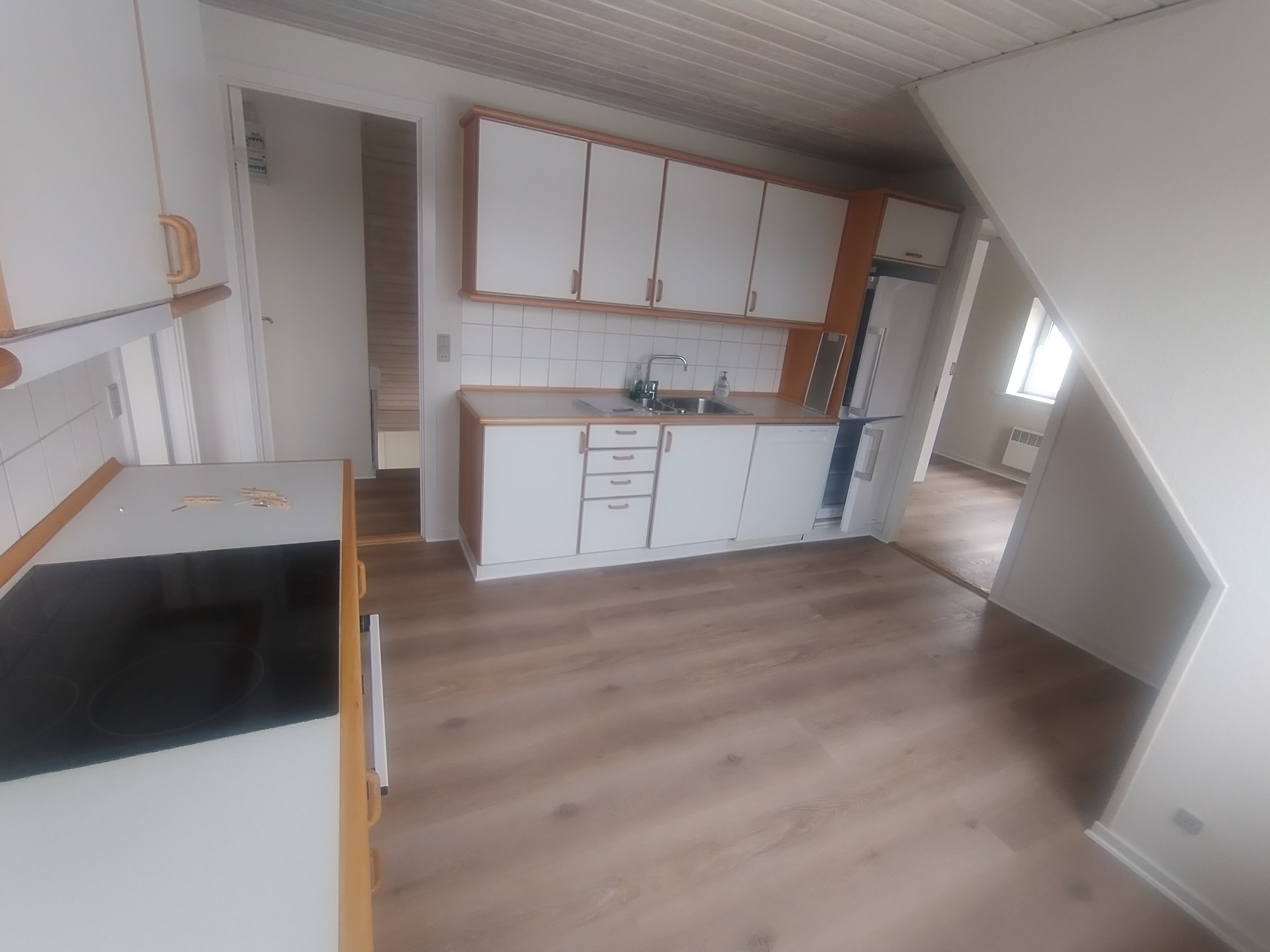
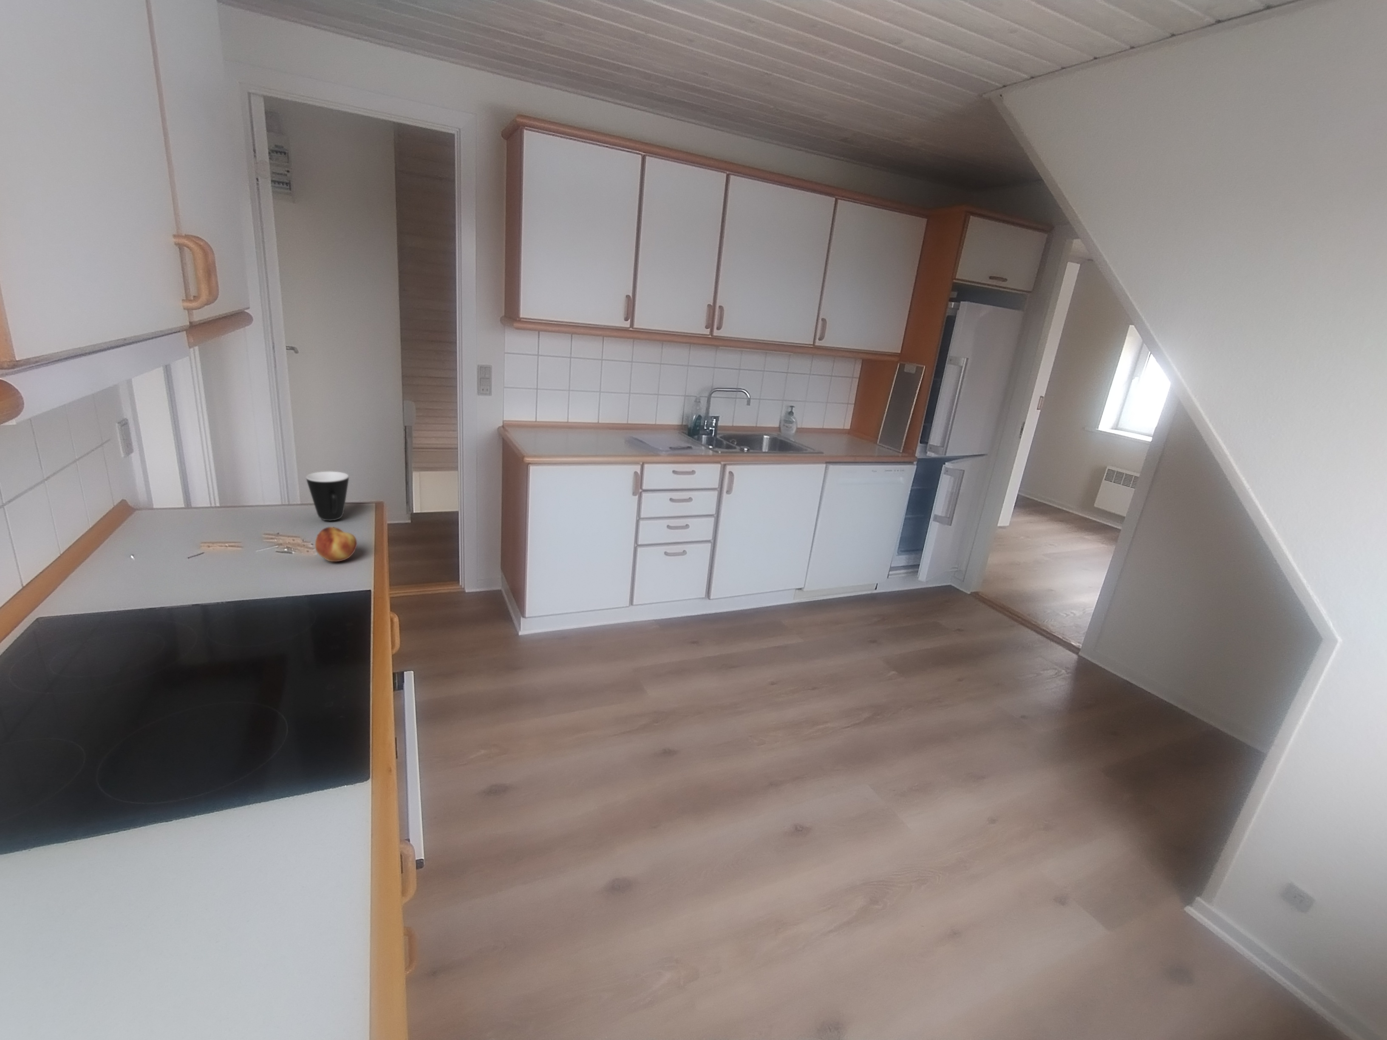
+ fruit [315,527,357,562]
+ mug [306,471,349,521]
